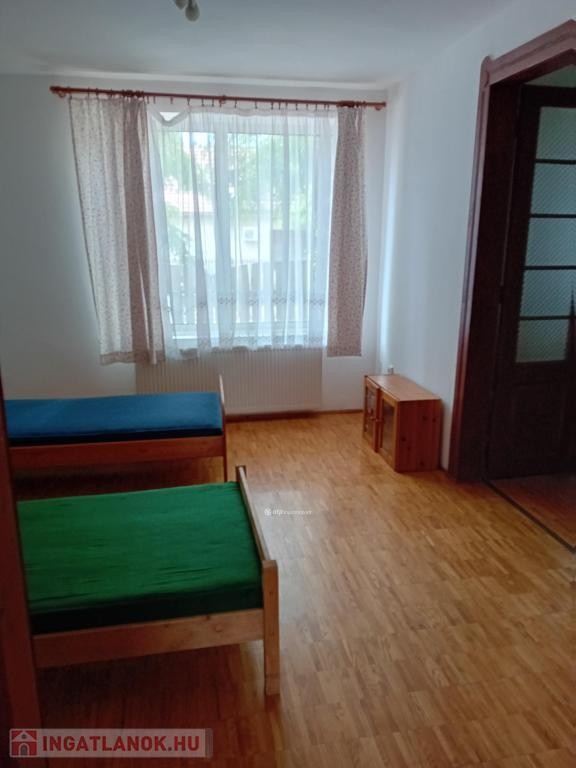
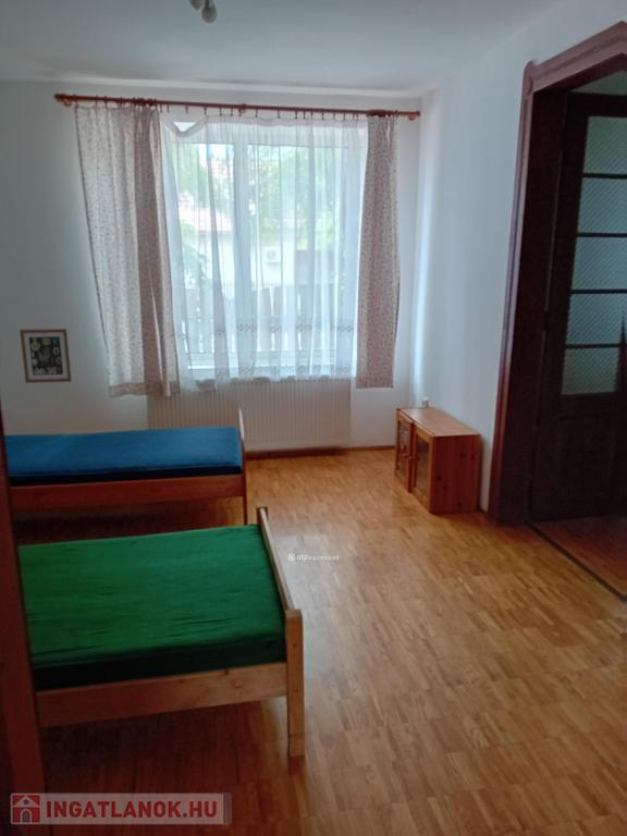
+ wall art [19,328,73,384]
